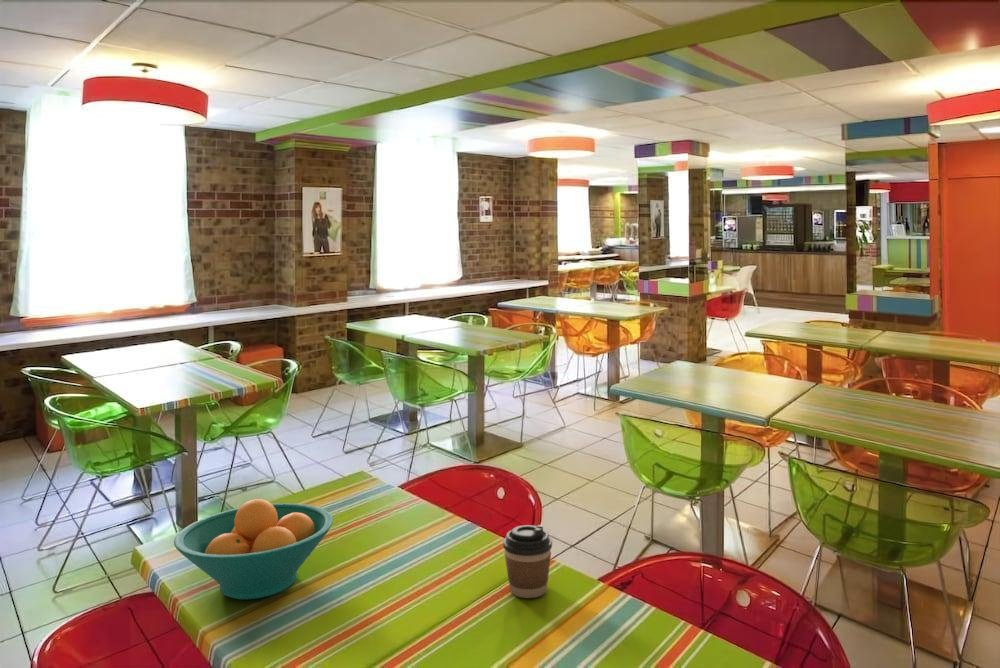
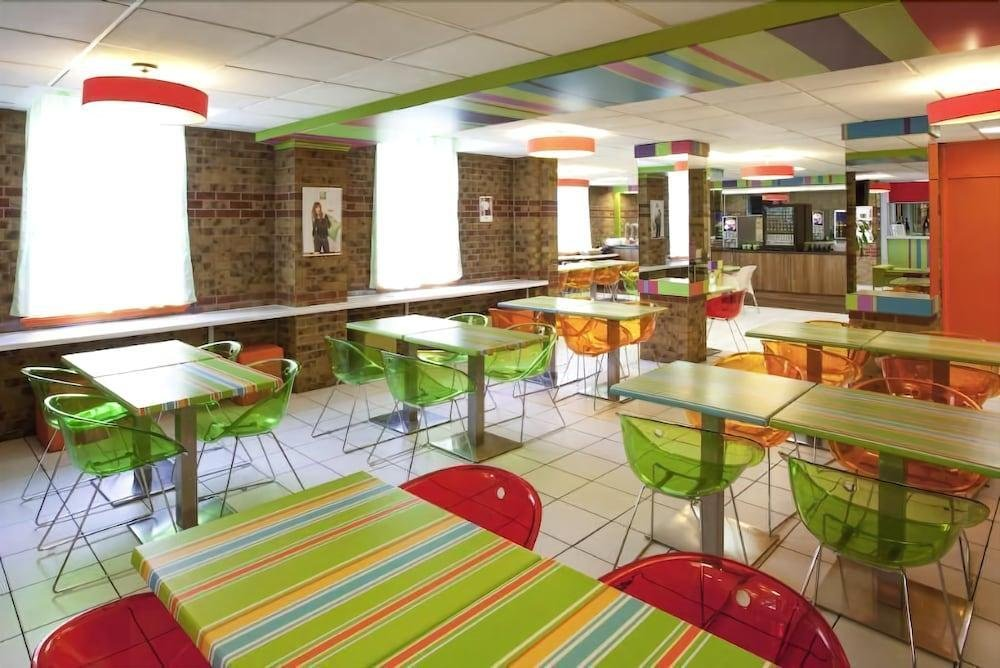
- coffee cup [502,524,553,599]
- fruit bowl [173,498,334,600]
